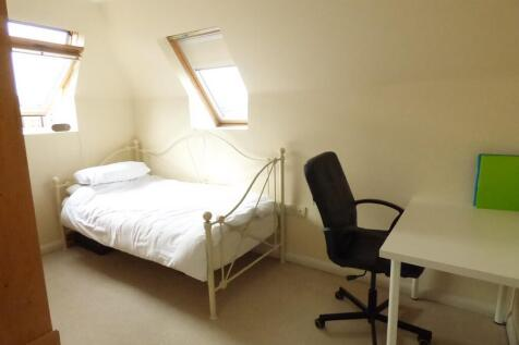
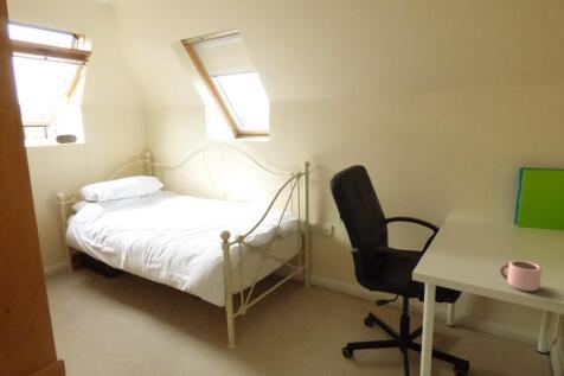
+ mug [499,259,543,293]
